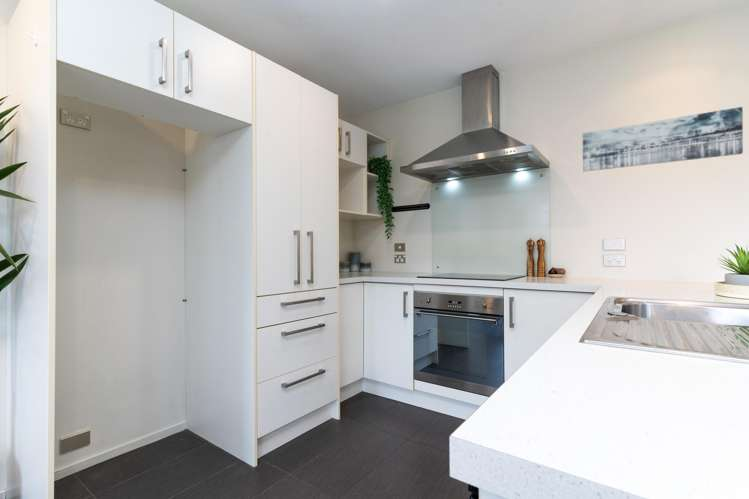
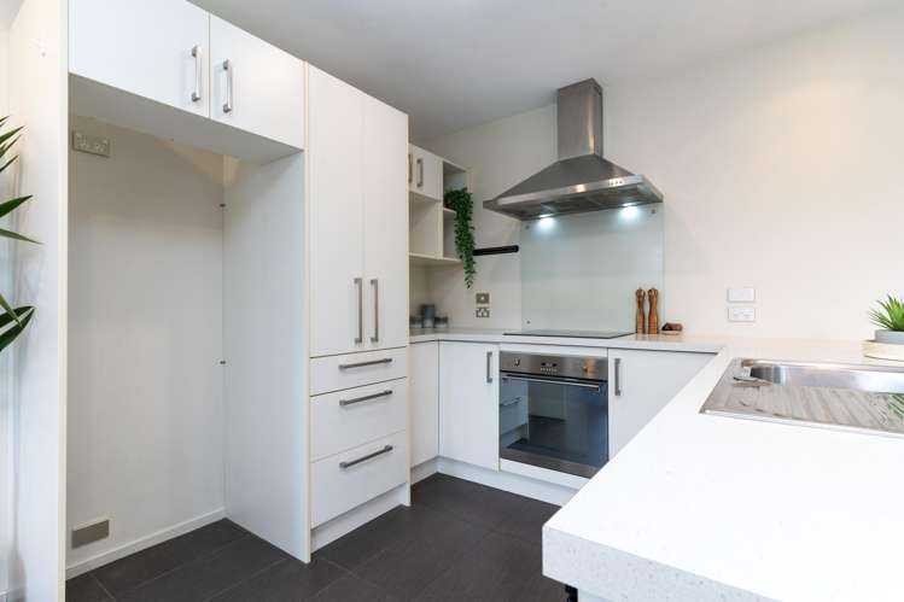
- wall art [582,106,744,173]
